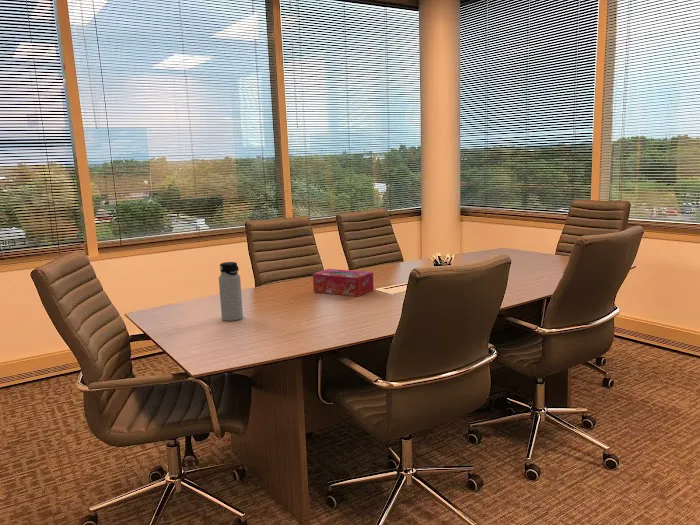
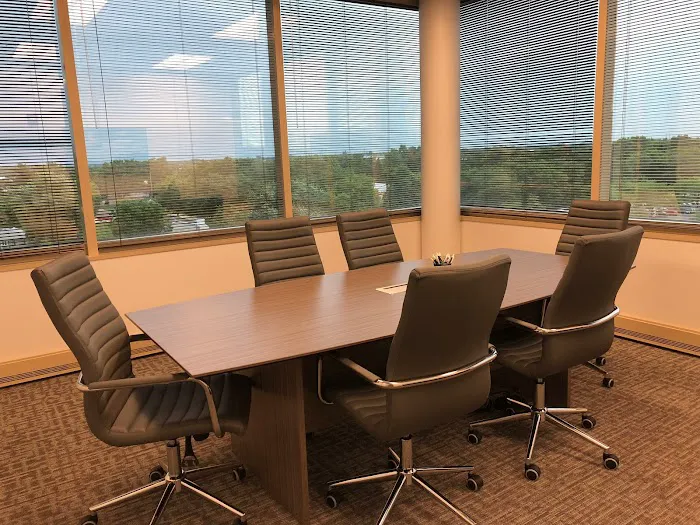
- tissue box [312,268,375,298]
- water bottle [218,261,244,322]
